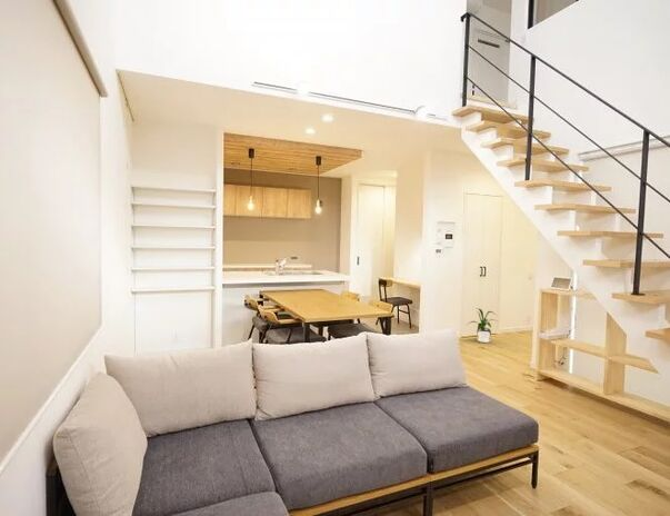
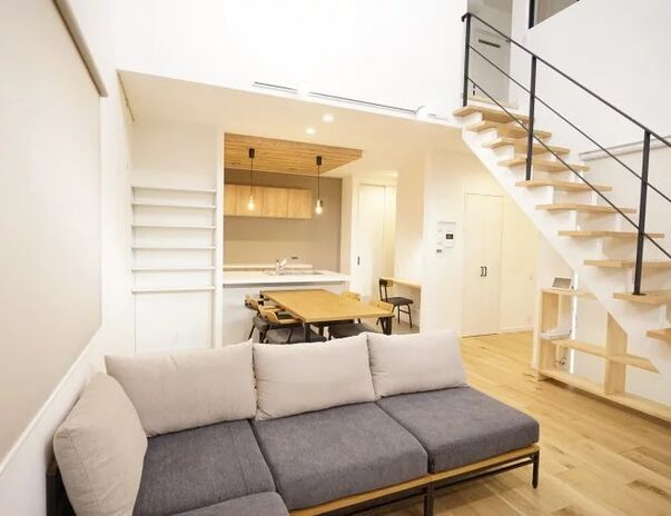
- house plant [466,307,499,344]
